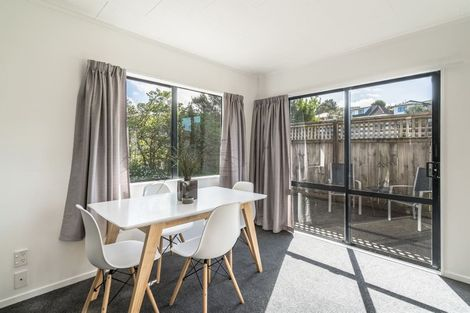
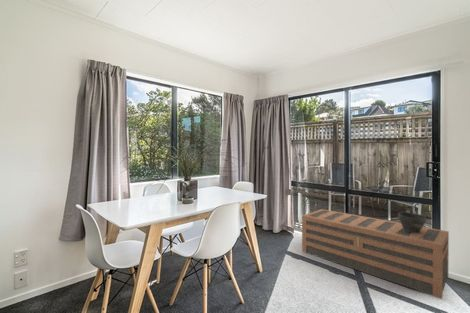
+ ceramic pot [397,211,427,233]
+ storage bench [301,208,450,300]
